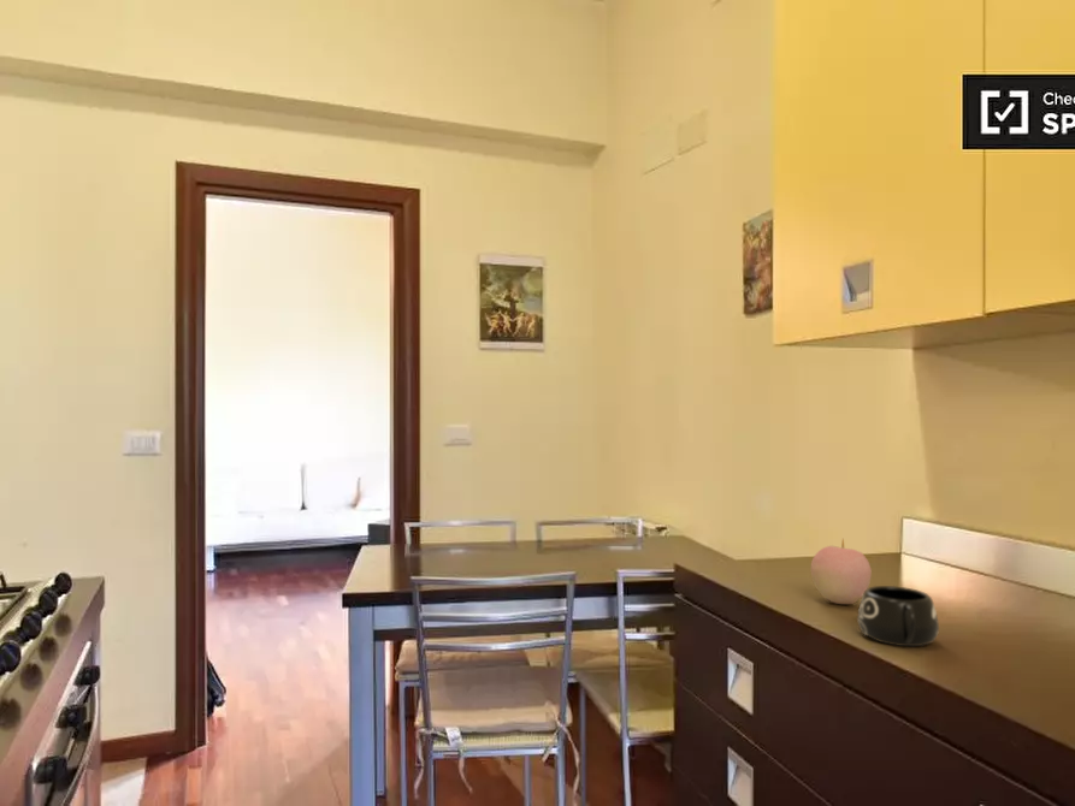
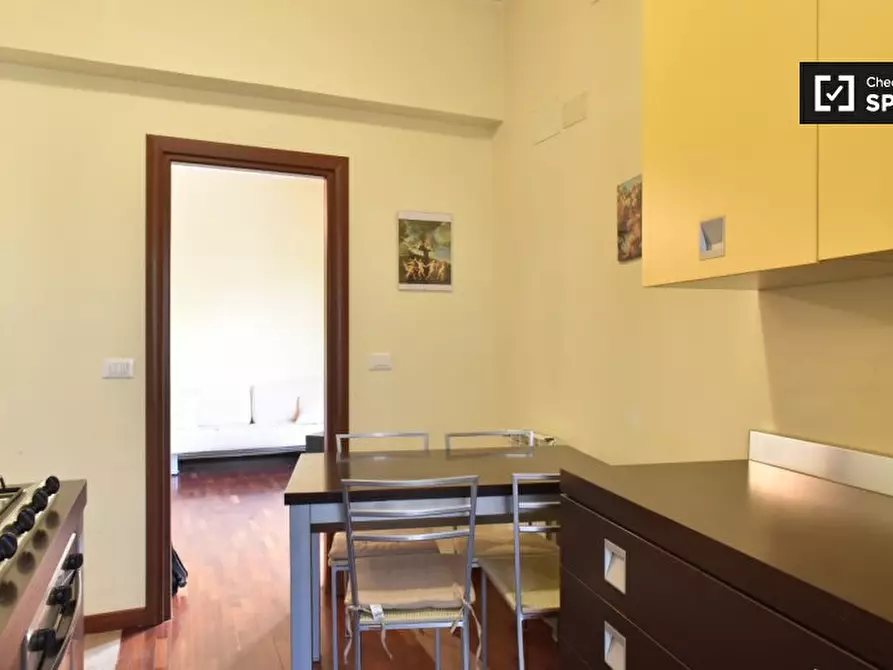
- mug [856,585,940,647]
- apple [810,538,873,605]
